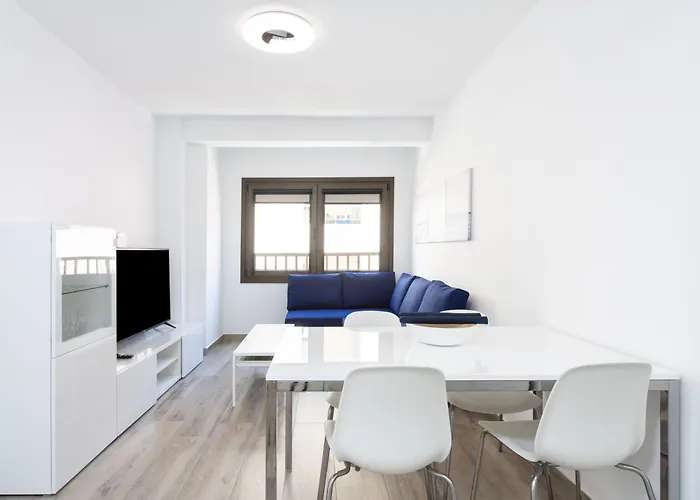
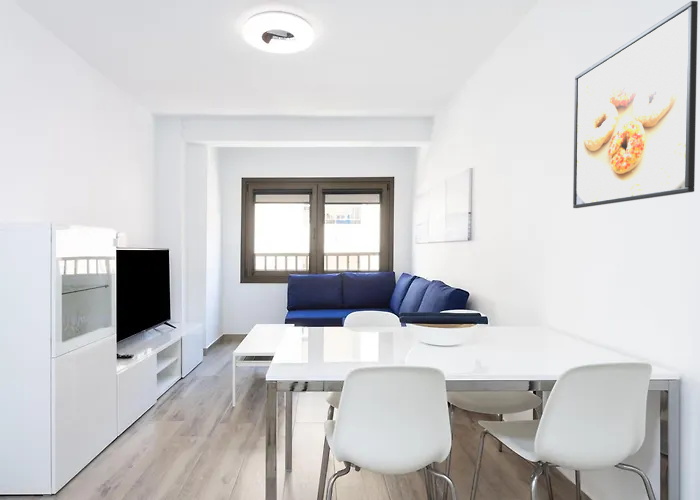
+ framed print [572,0,699,209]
